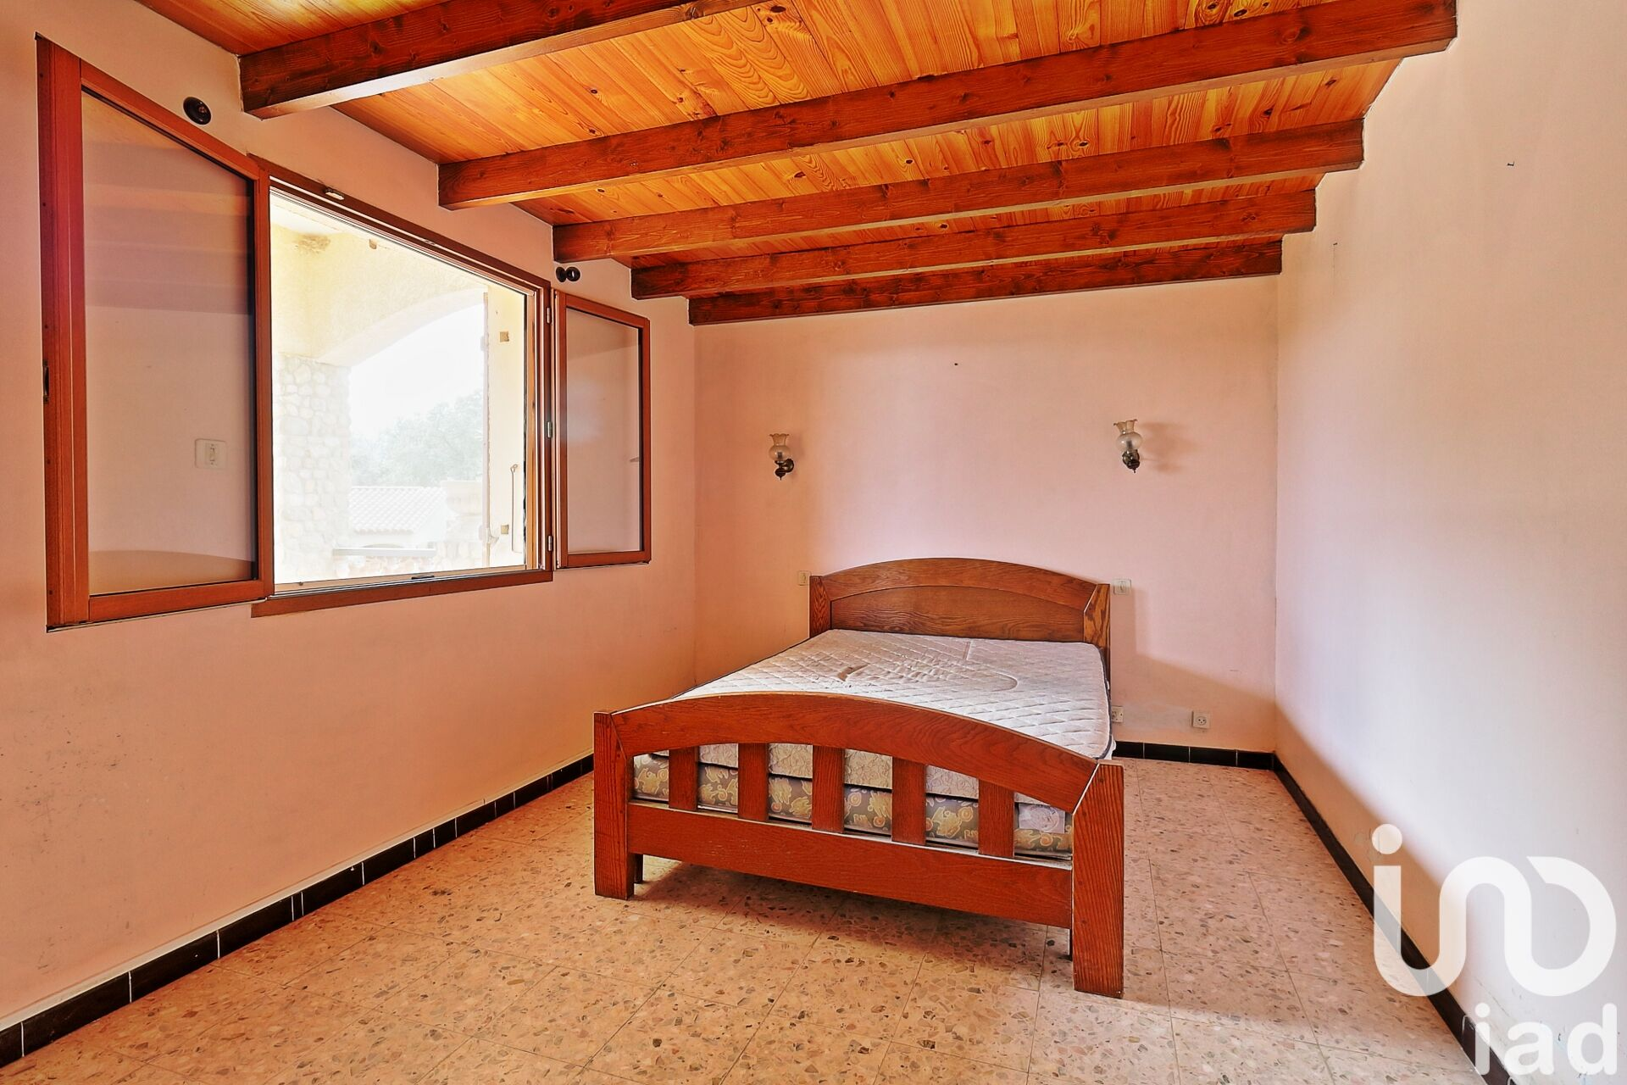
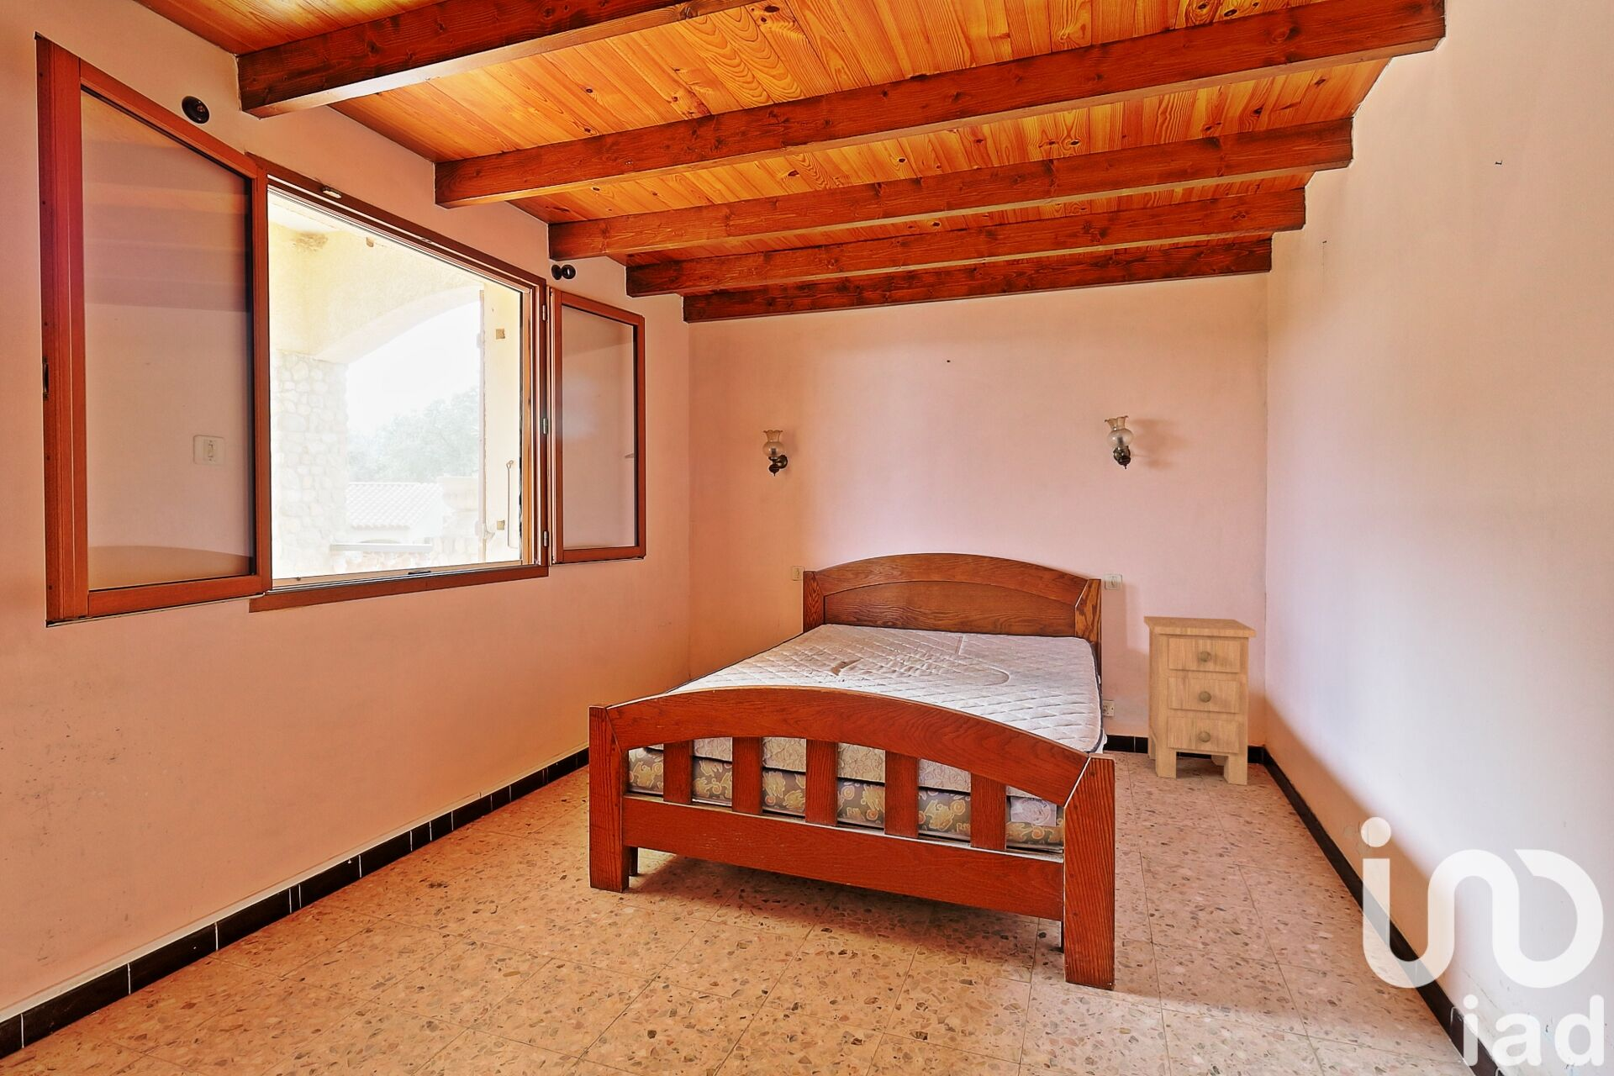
+ nightstand [1143,615,1257,785]
